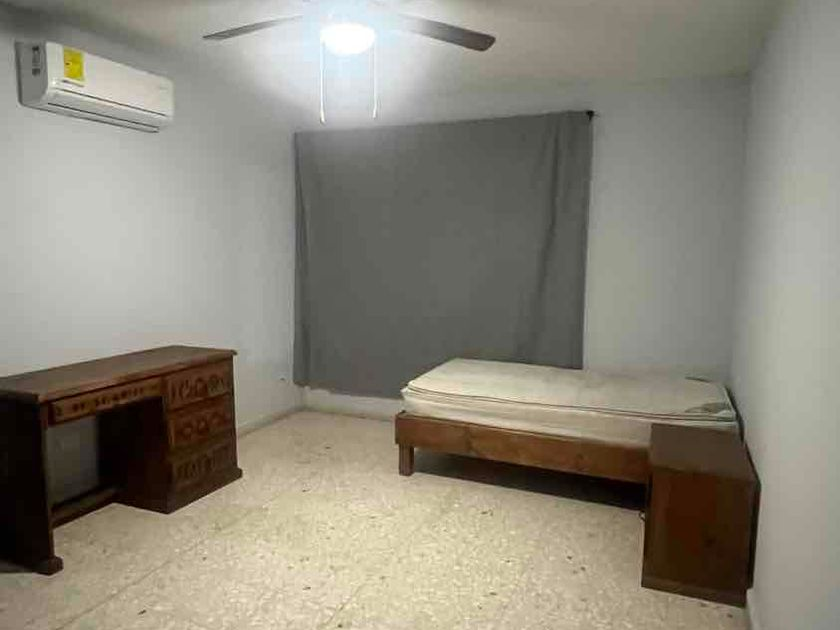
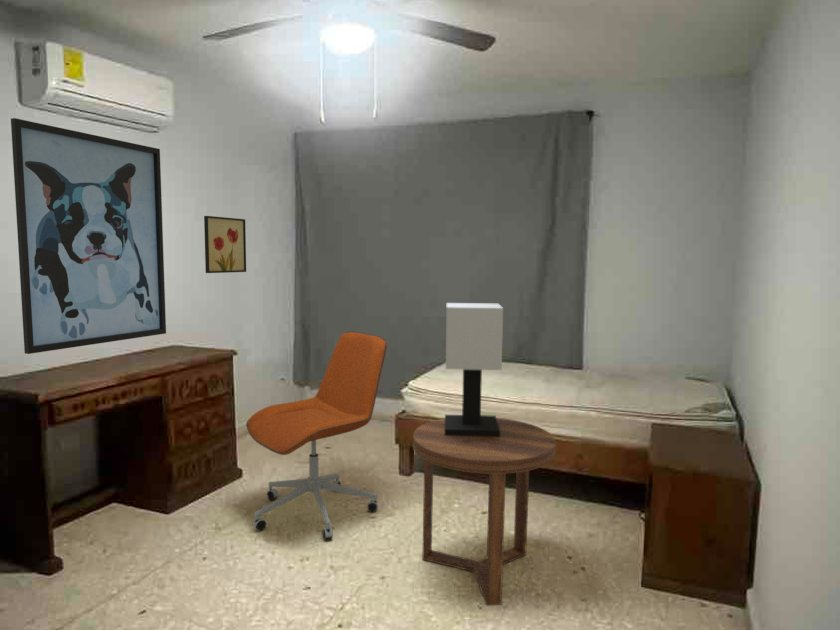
+ wall art [203,215,247,274]
+ wall art [10,117,167,355]
+ office chair [245,330,388,540]
+ table lamp [444,302,504,437]
+ side table [412,417,557,606]
